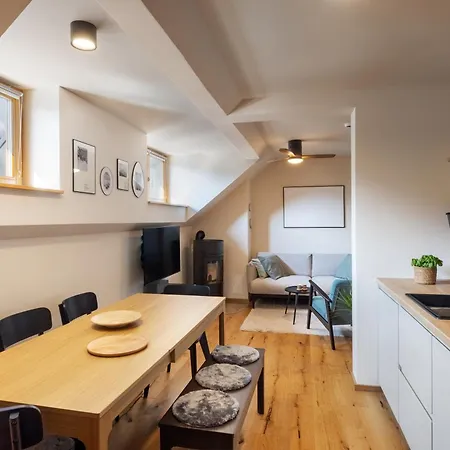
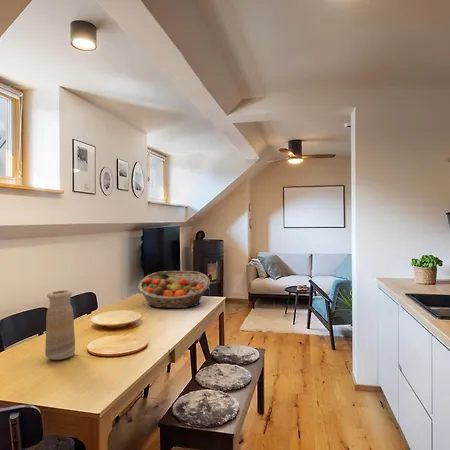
+ vase [44,289,76,361]
+ fruit basket [137,270,211,309]
